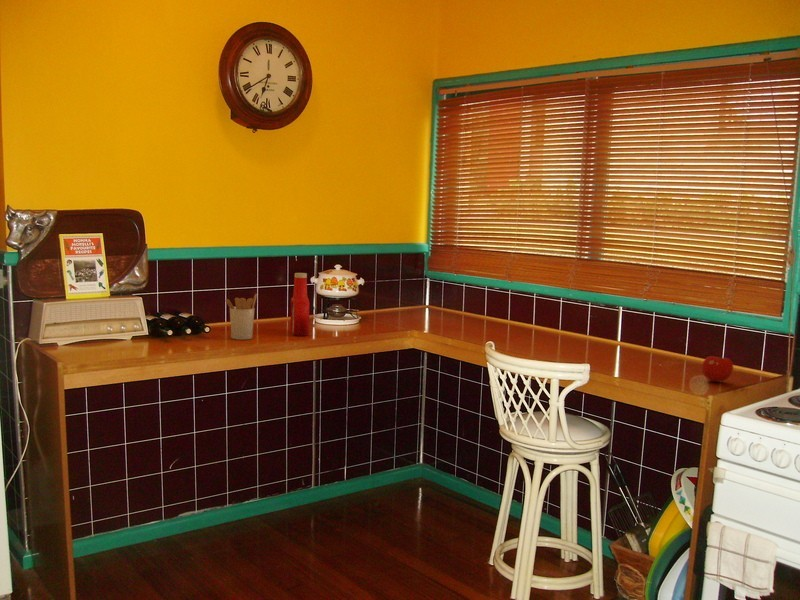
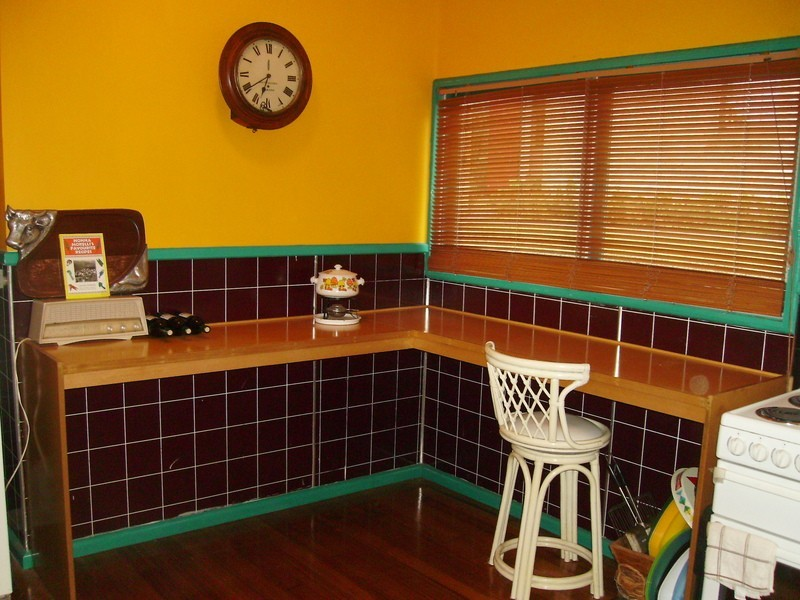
- fruit [701,352,734,383]
- soap bottle [289,272,311,337]
- utensil holder [224,292,258,341]
